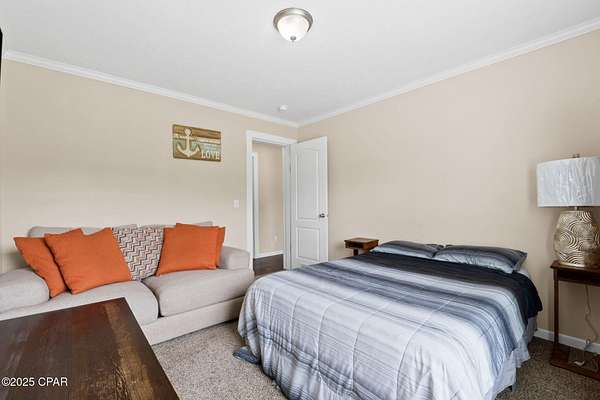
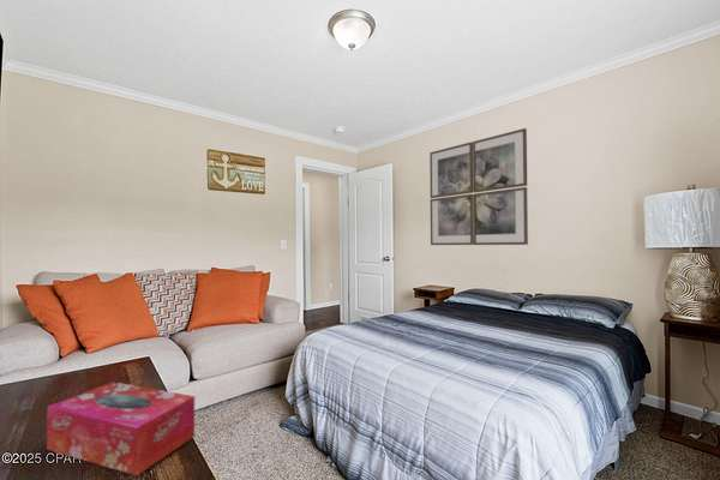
+ wall art [428,127,529,246]
+ tissue box [46,380,196,476]
